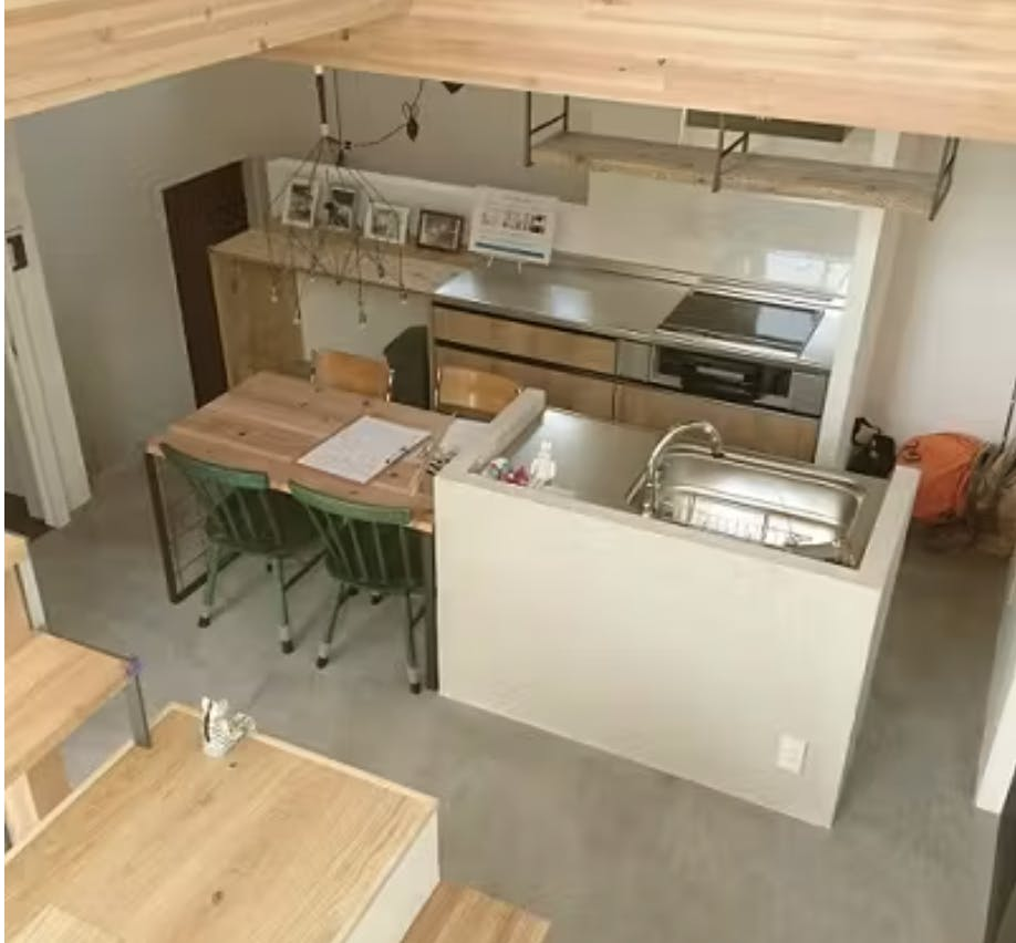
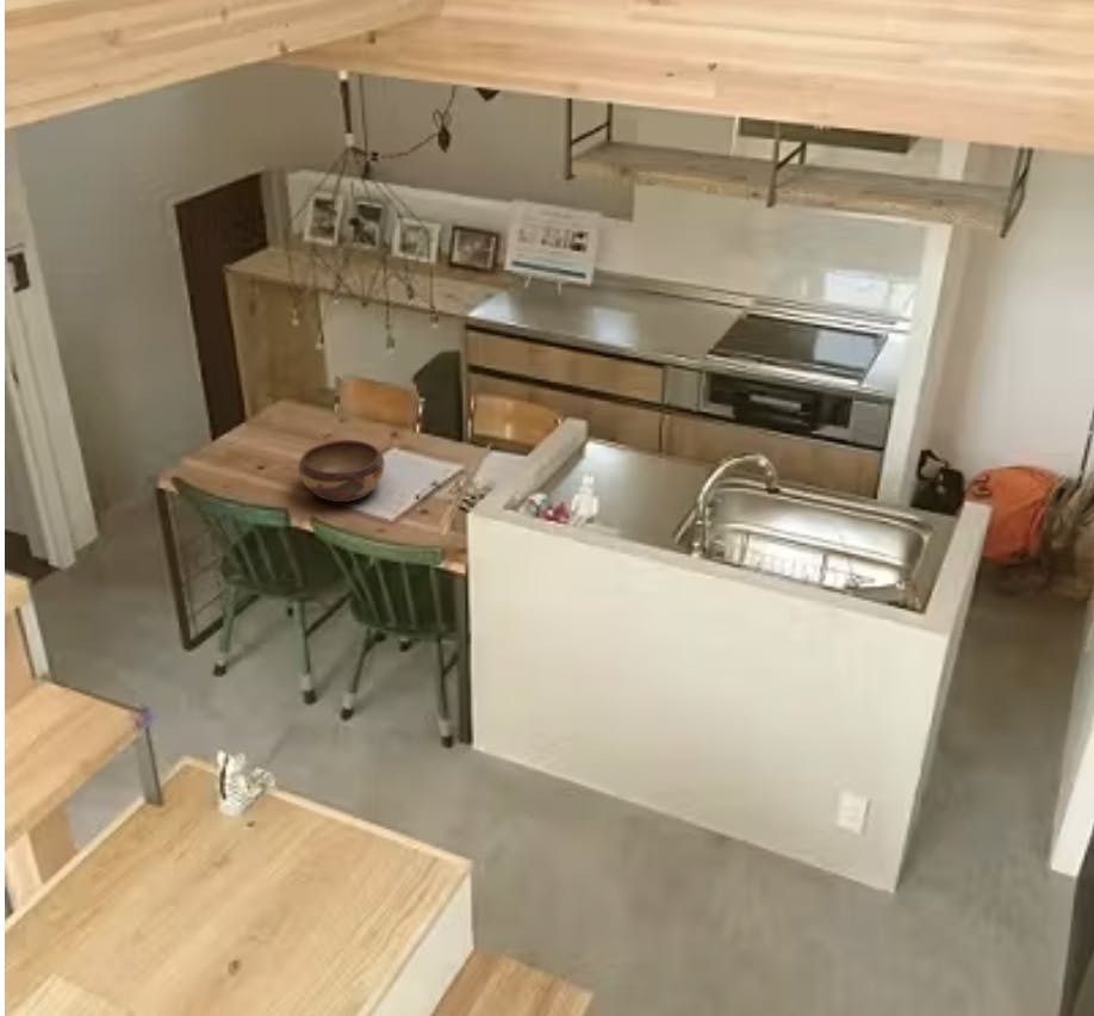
+ decorative bowl [297,439,386,503]
